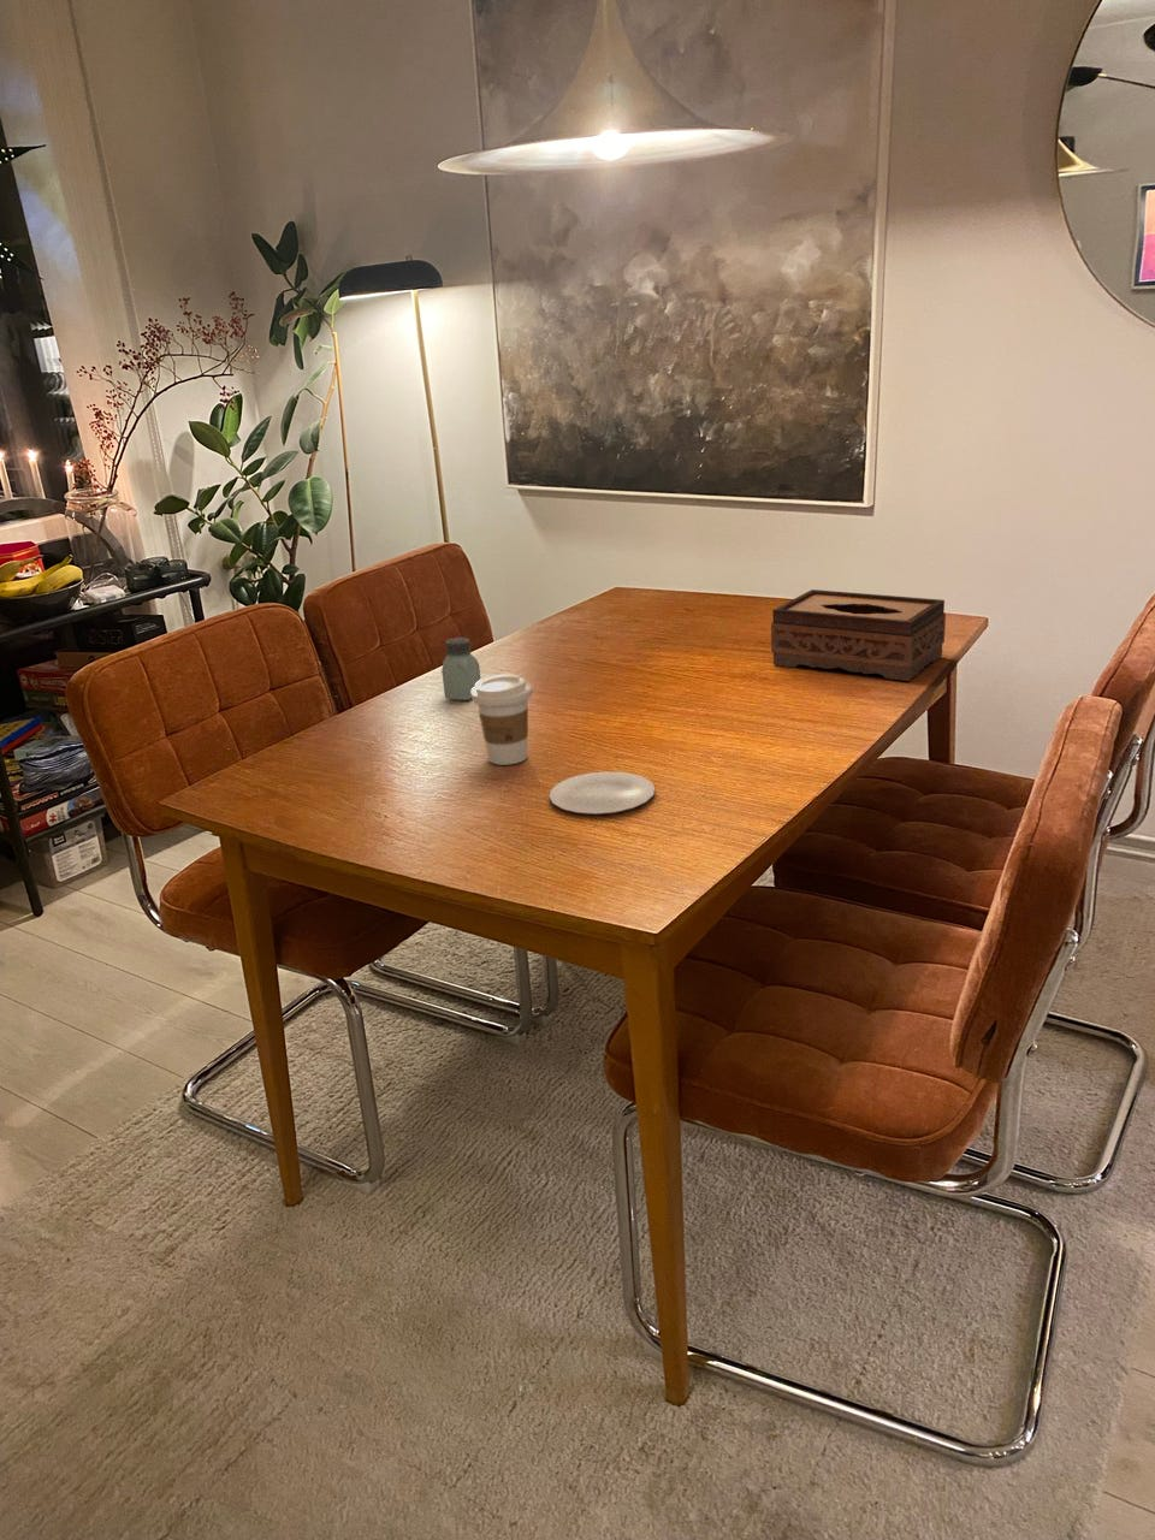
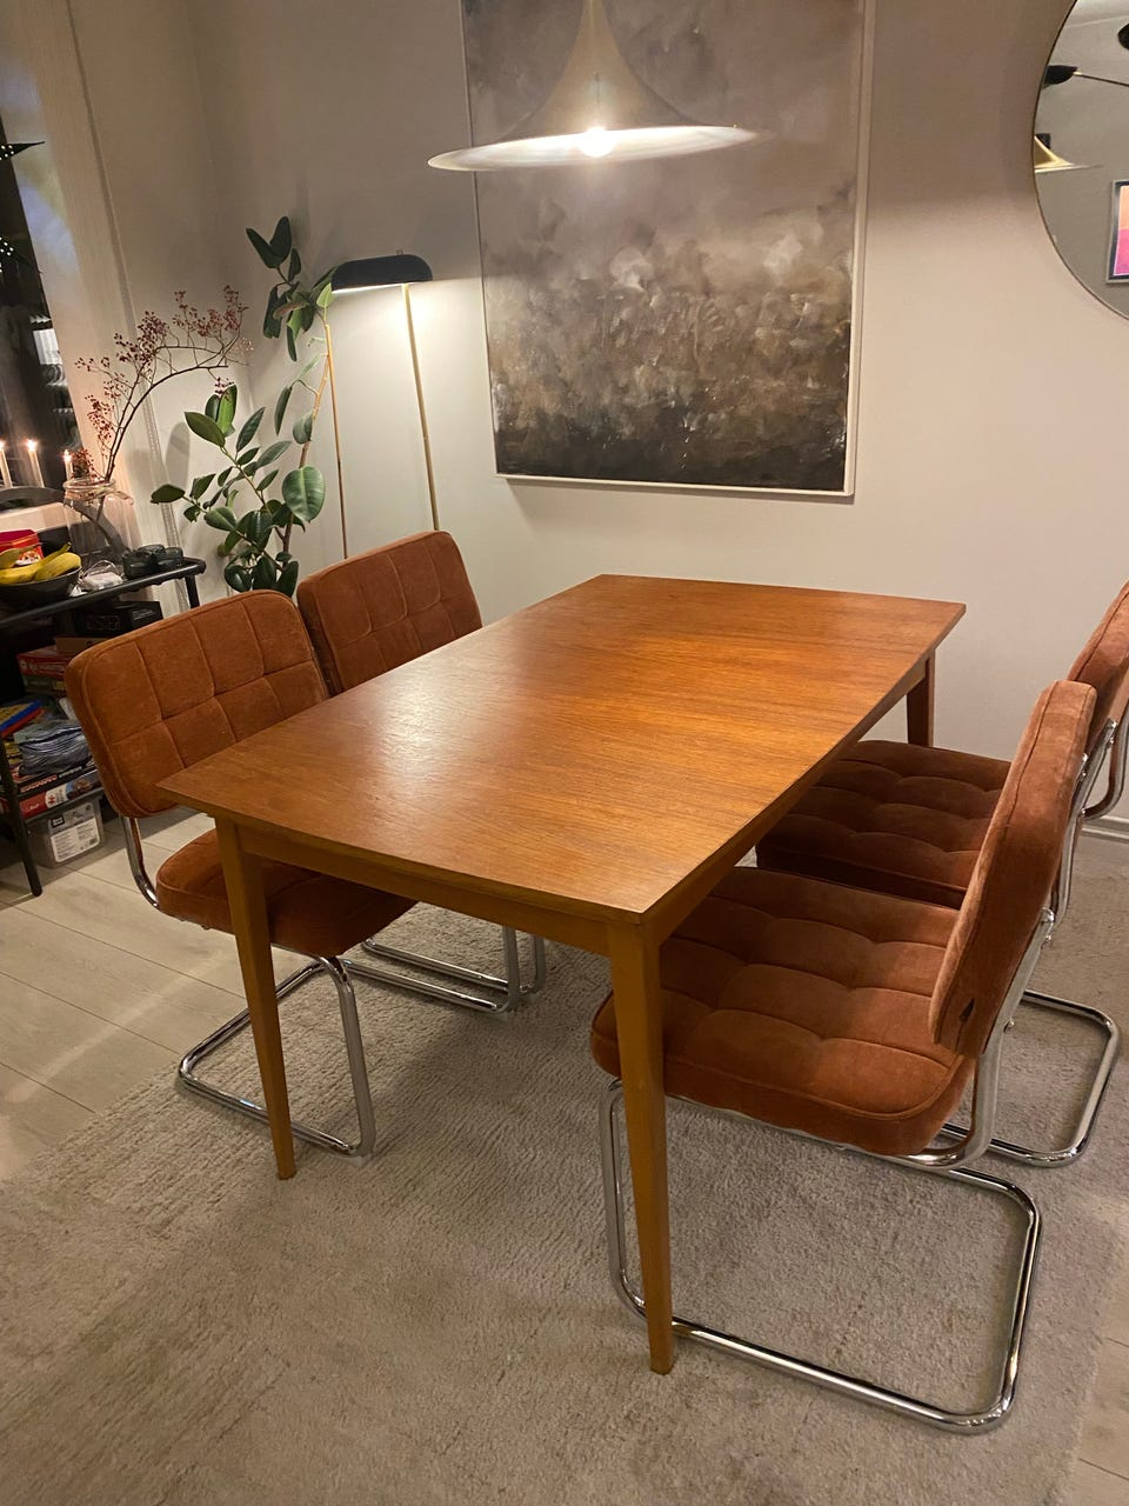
- saltshaker [440,637,483,701]
- plate [548,770,655,816]
- tissue box [770,588,946,683]
- coffee cup [471,673,533,766]
